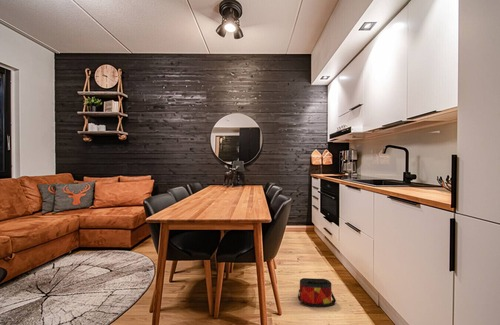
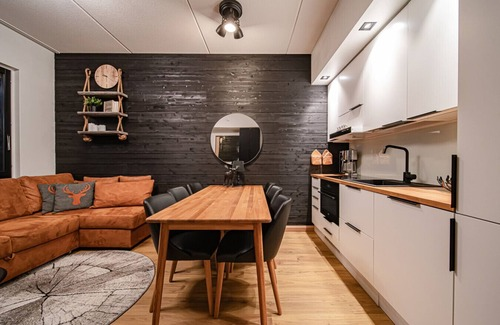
- bag [297,277,337,308]
